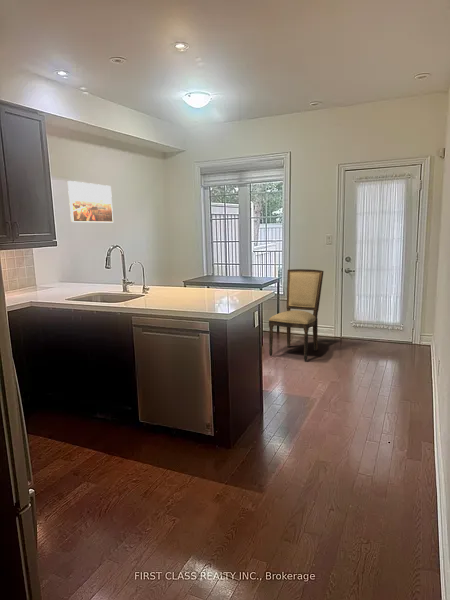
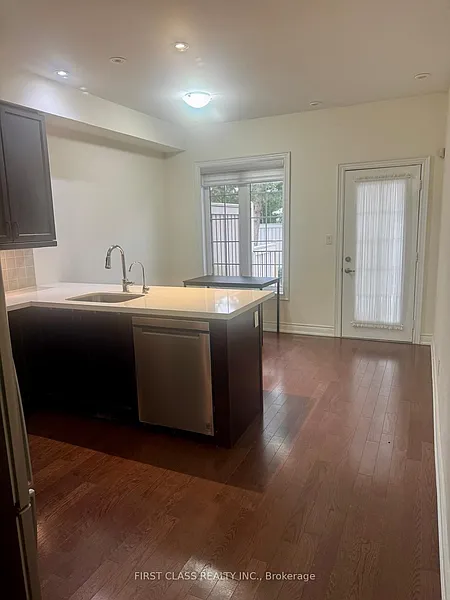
- dining chair [268,268,325,362]
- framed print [67,180,114,223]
